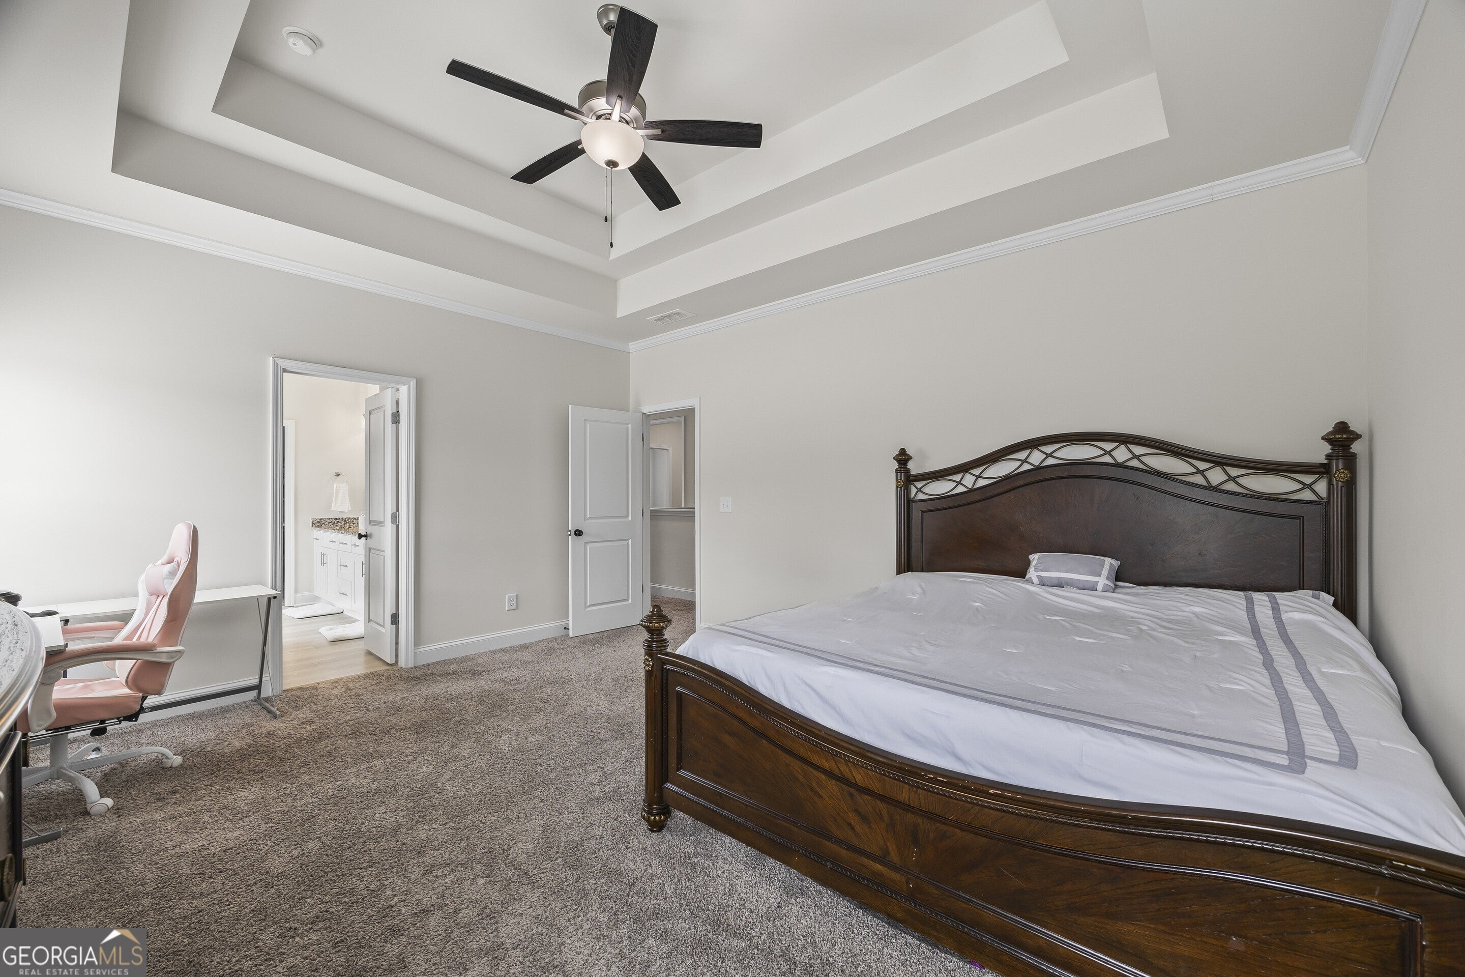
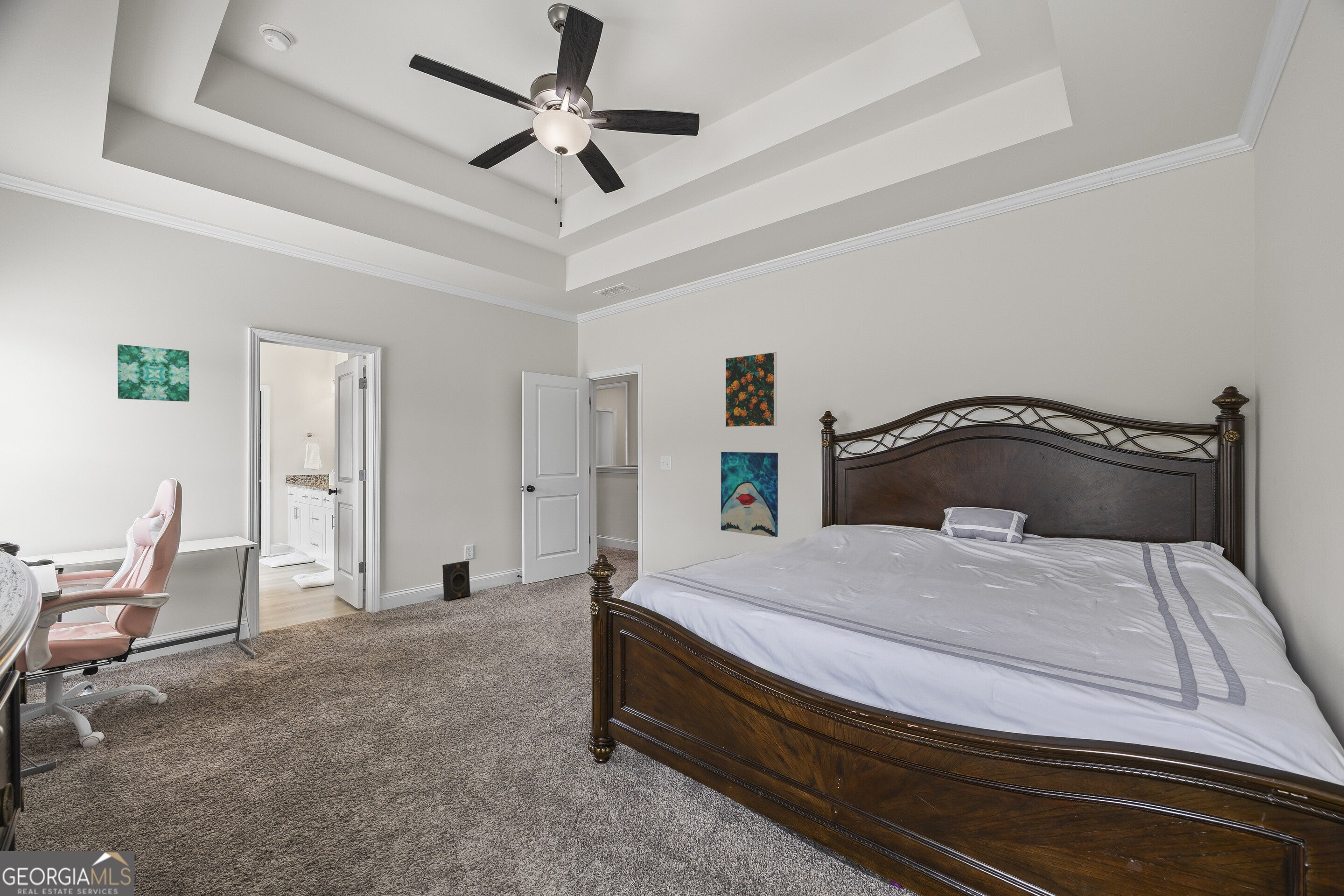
+ wall art [117,344,190,402]
+ speaker [442,560,471,602]
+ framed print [725,351,777,427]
+ wall art [721,452,778,538]
